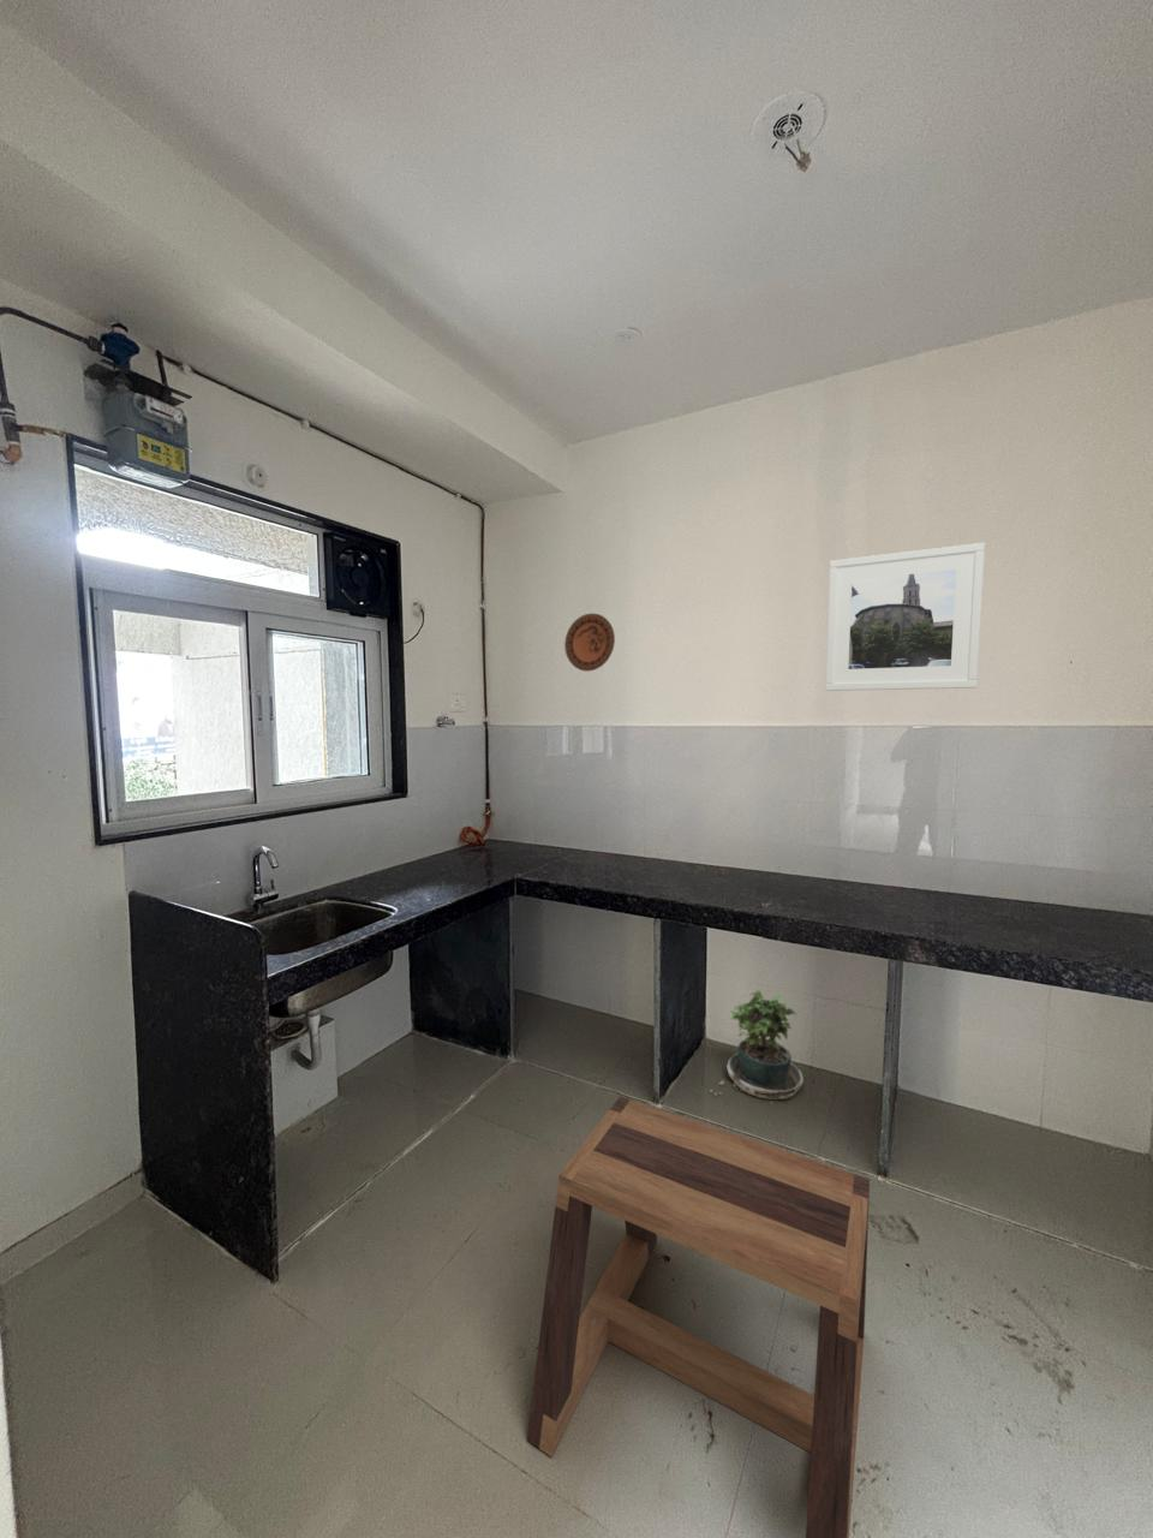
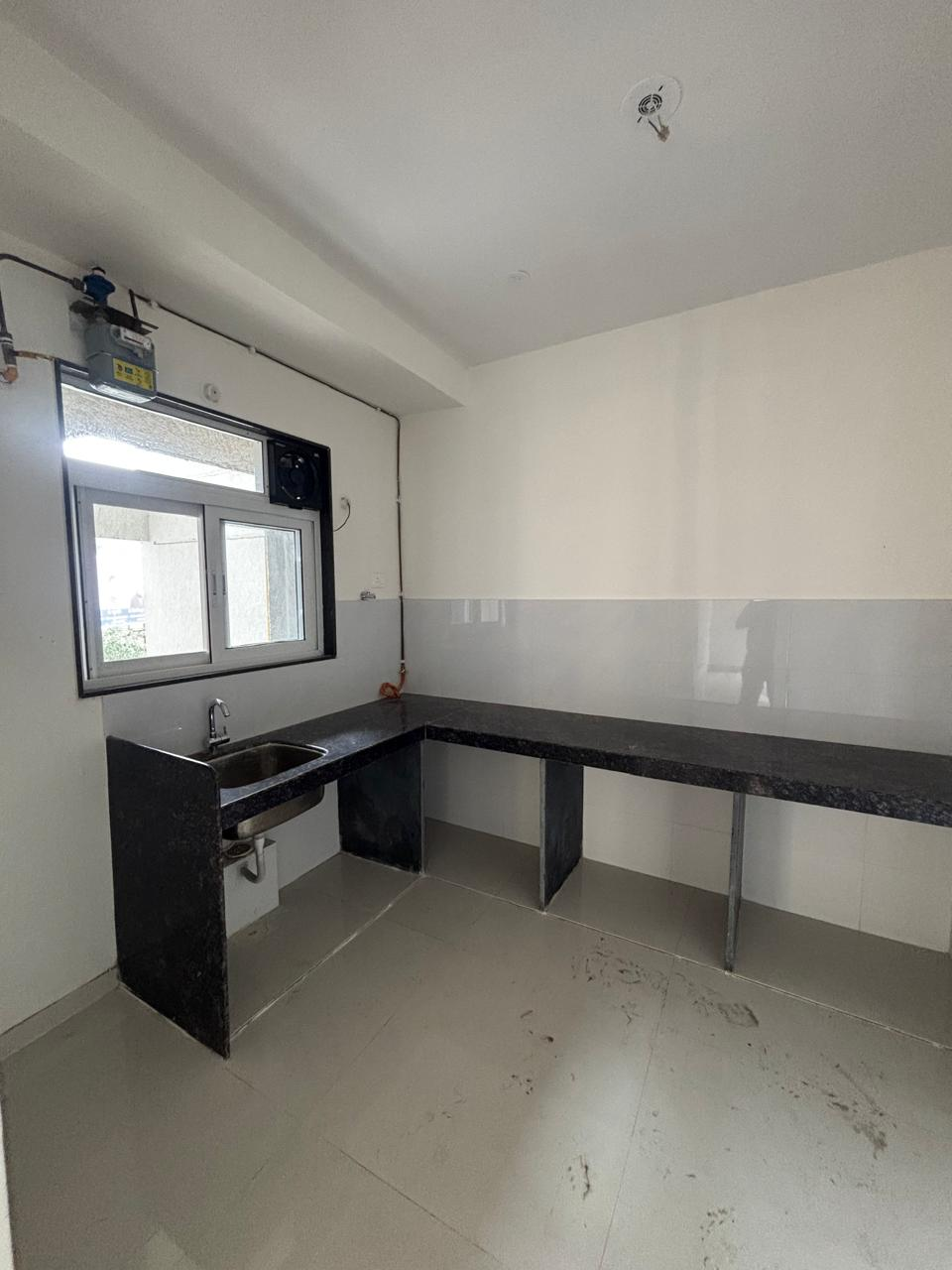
- potted plant [709,988,804,1101]
- decorative plate [563,613,616,673]
- stool [526,1096,871,1538]
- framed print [824,541,986,693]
